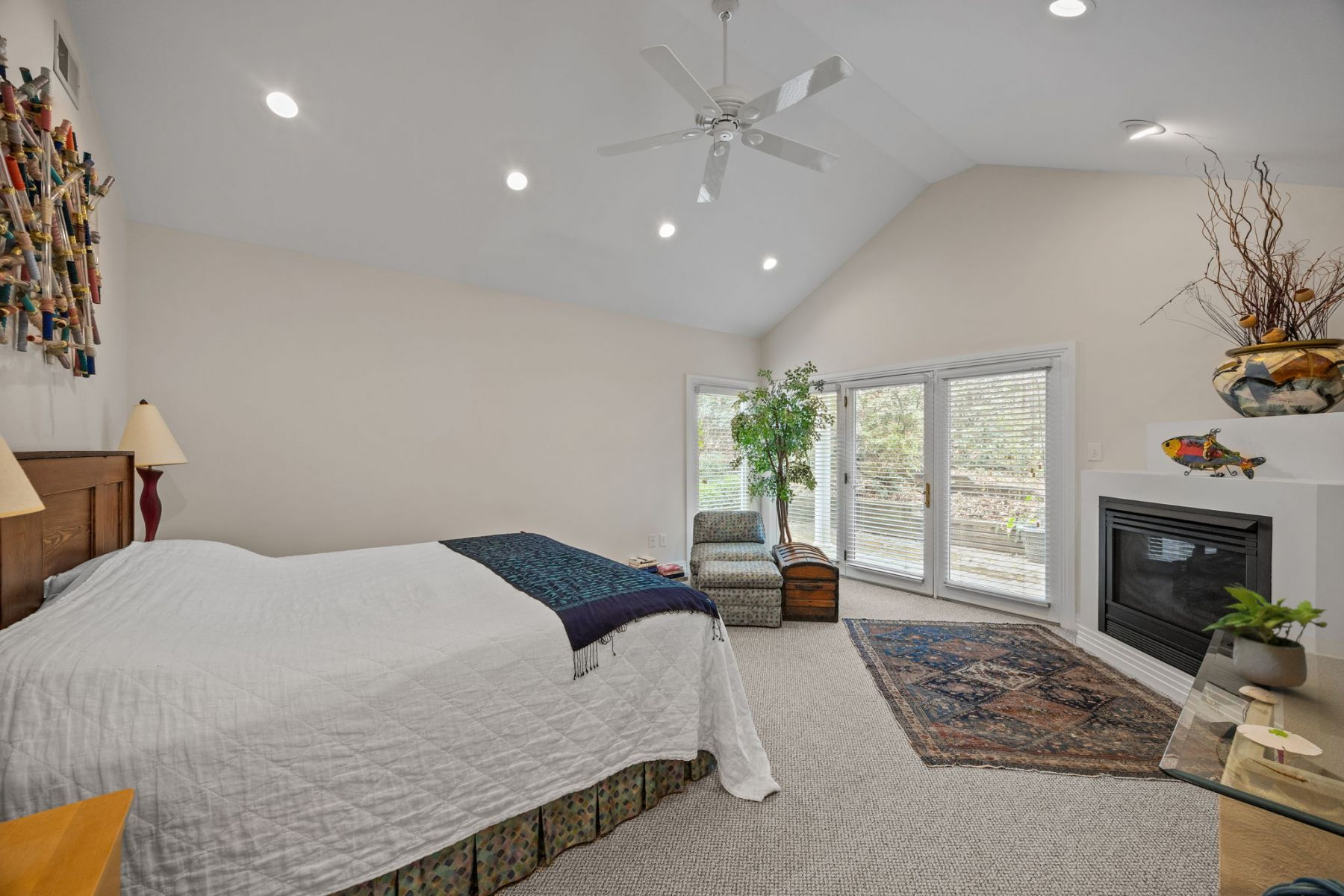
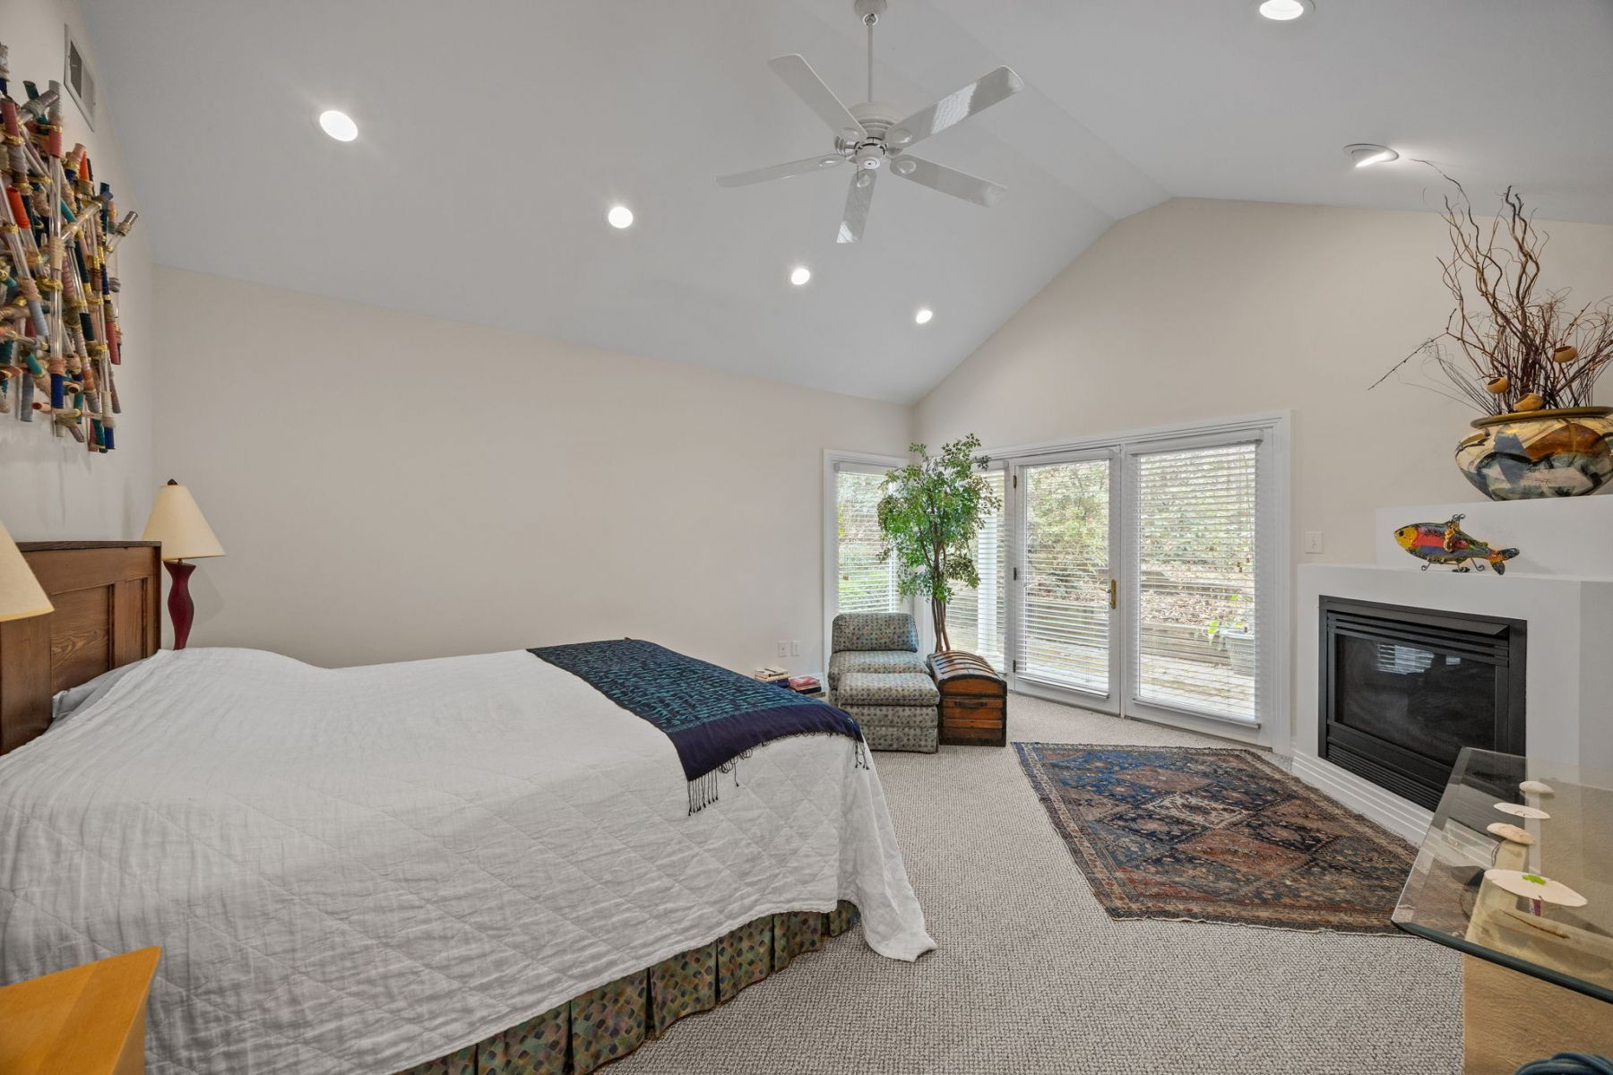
- potted plant [1201,582,1328,688]
